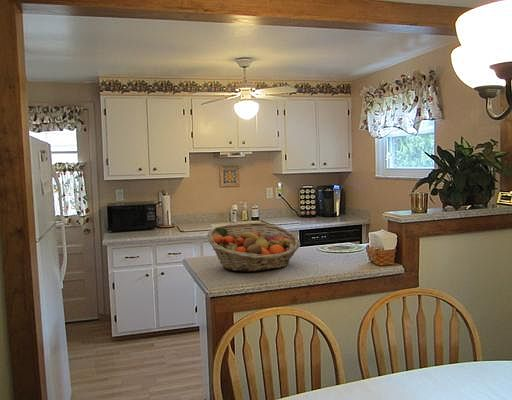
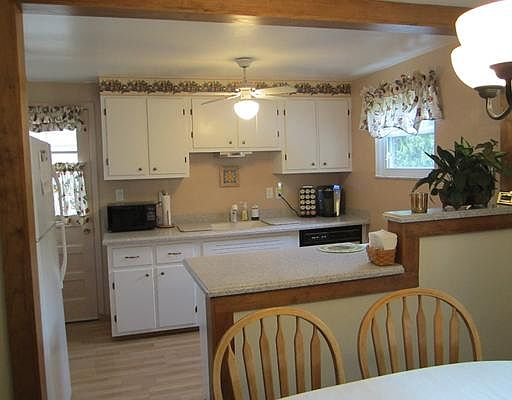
- fruit basket [206,222,301,273]
